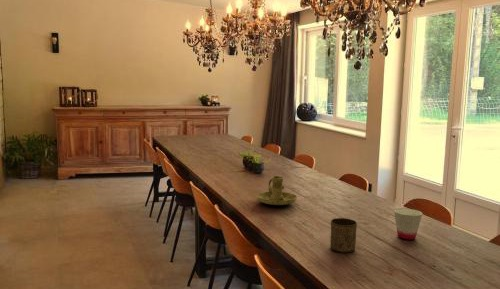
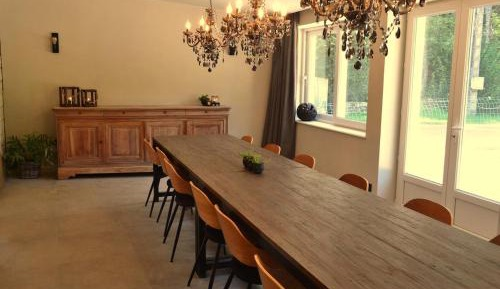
- cup [393,207,423,241]
- cup [329,217,358,254]
- candle holder [256,175,298,206]
